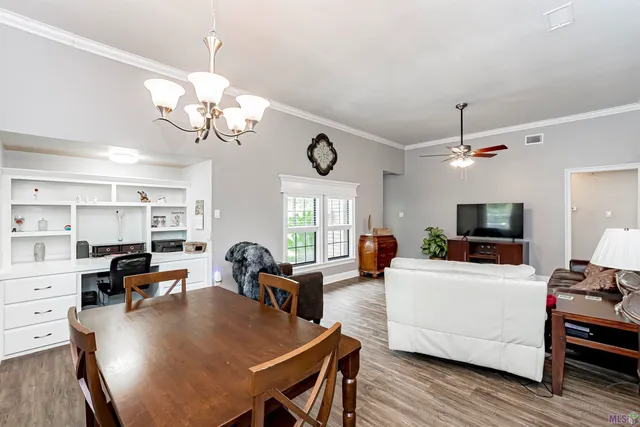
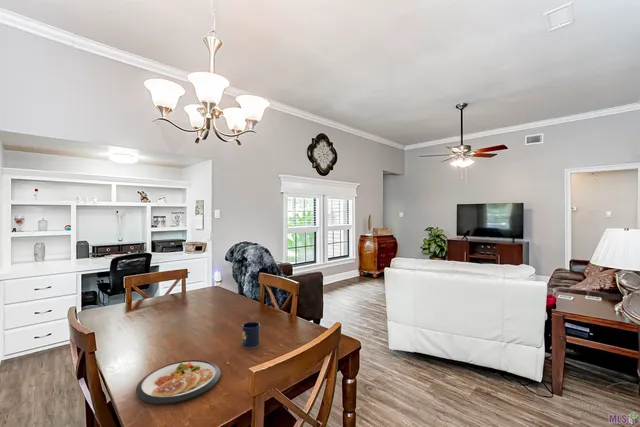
+ mug [241,321,261,349]
+ dish [135,359,222,405]
